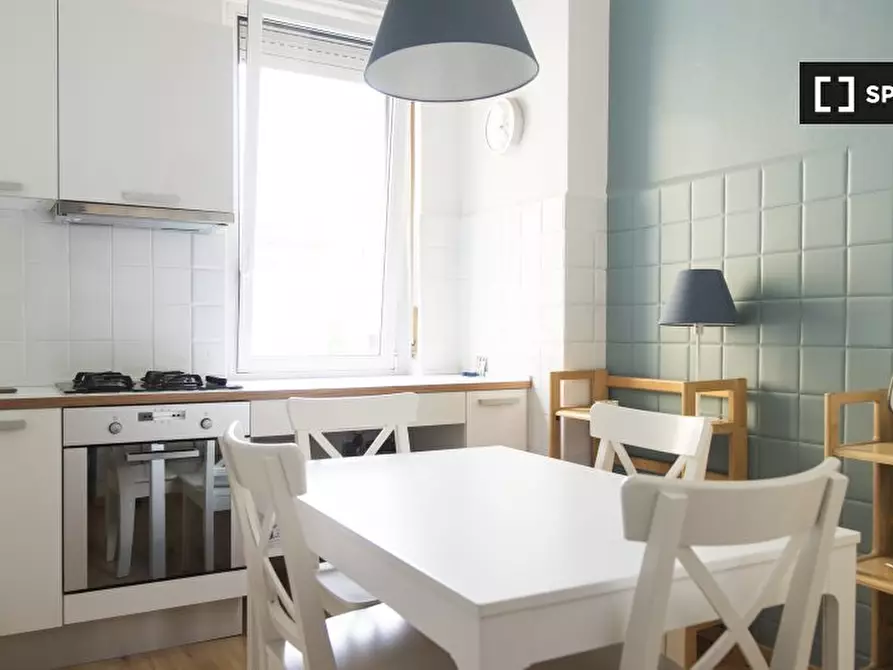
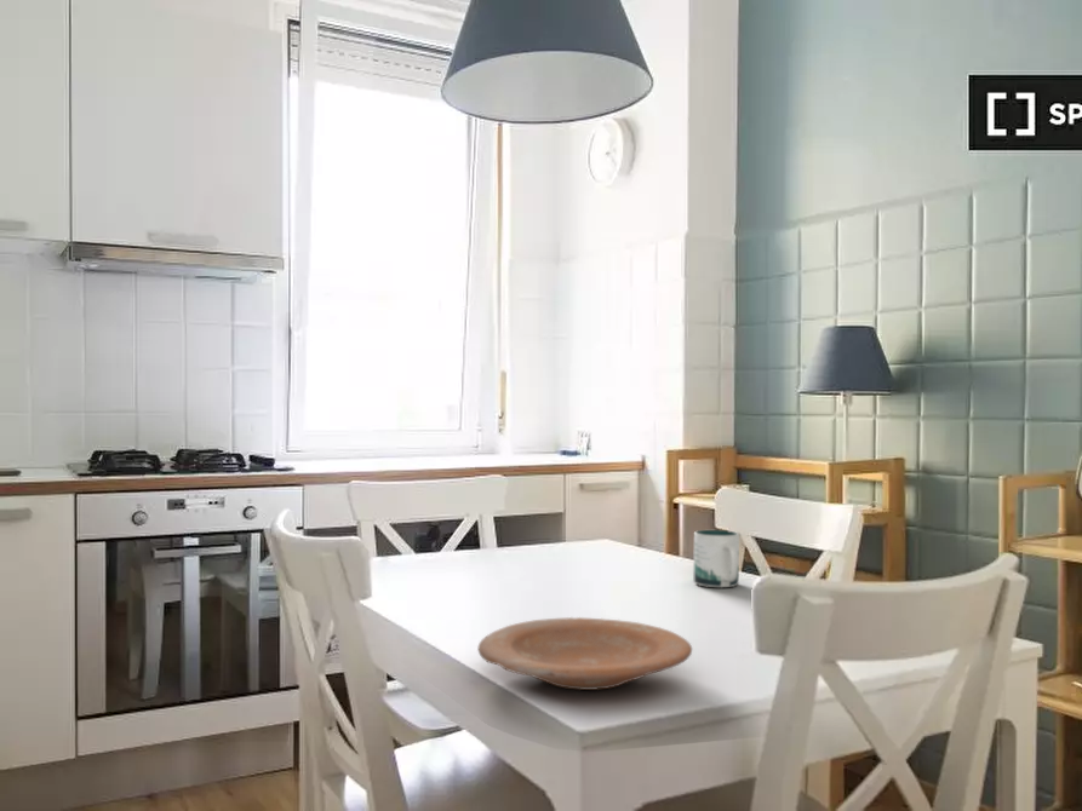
+ mug [693,529,740,588]
+ plate [477,616,693,691]
